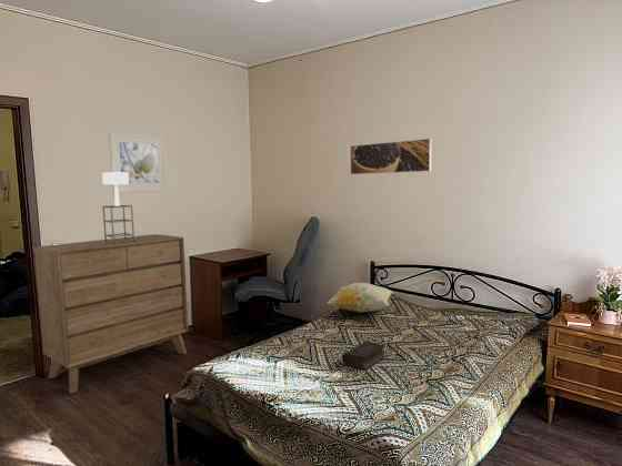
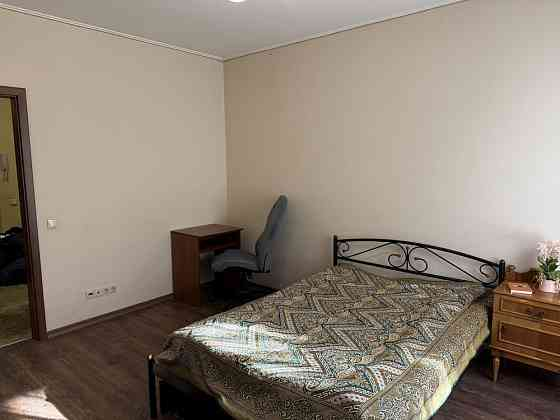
- decorative pillow [327,282,393,314]
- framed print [108,131,169,194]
- dresser [33,233,190,395]
- book [341,340,387,371]
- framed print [349,138,433,175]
- table lamp [101,172,136,243]
